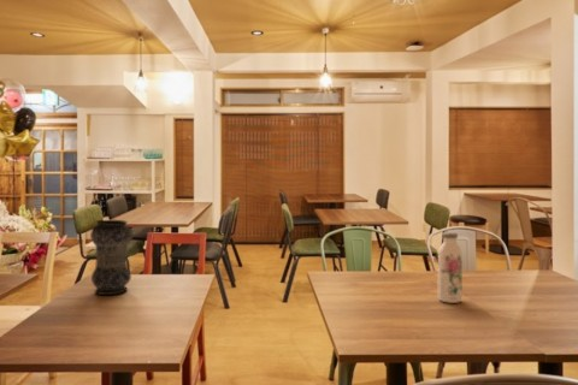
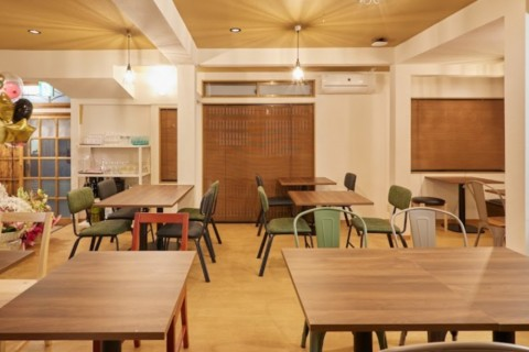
- vase [89,219,134,296]
- water bottle [437,231,464,304]
